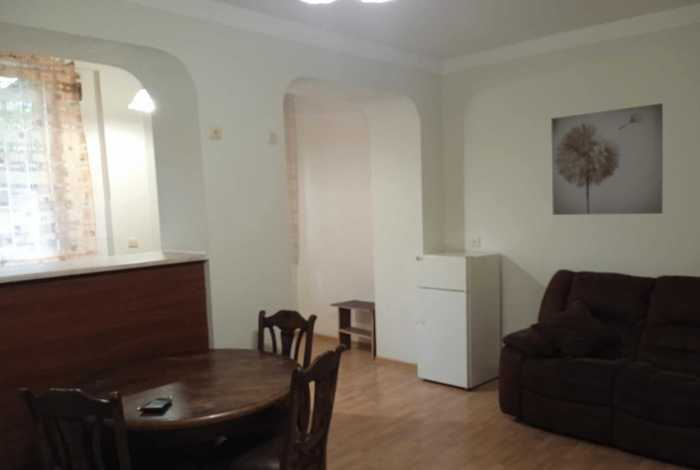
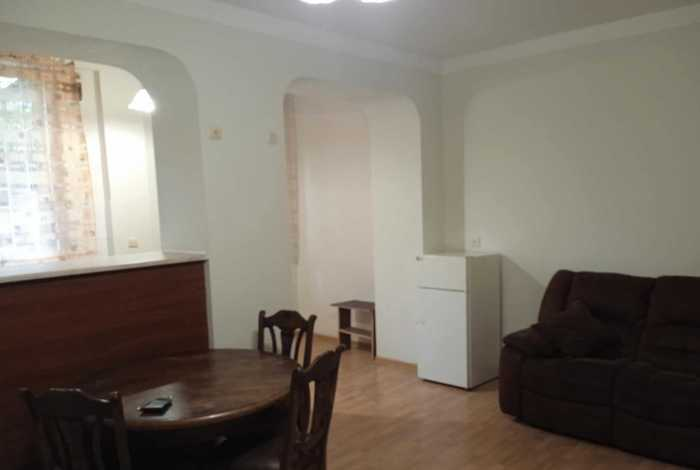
- wall art [550,102,664,216]
